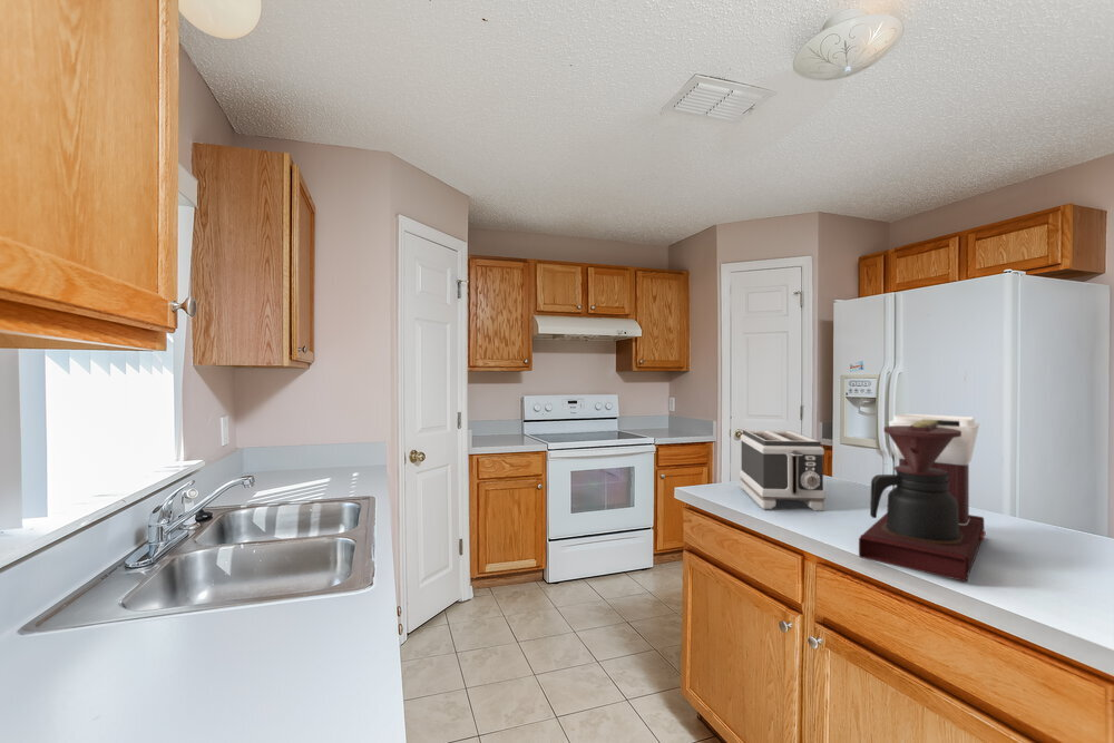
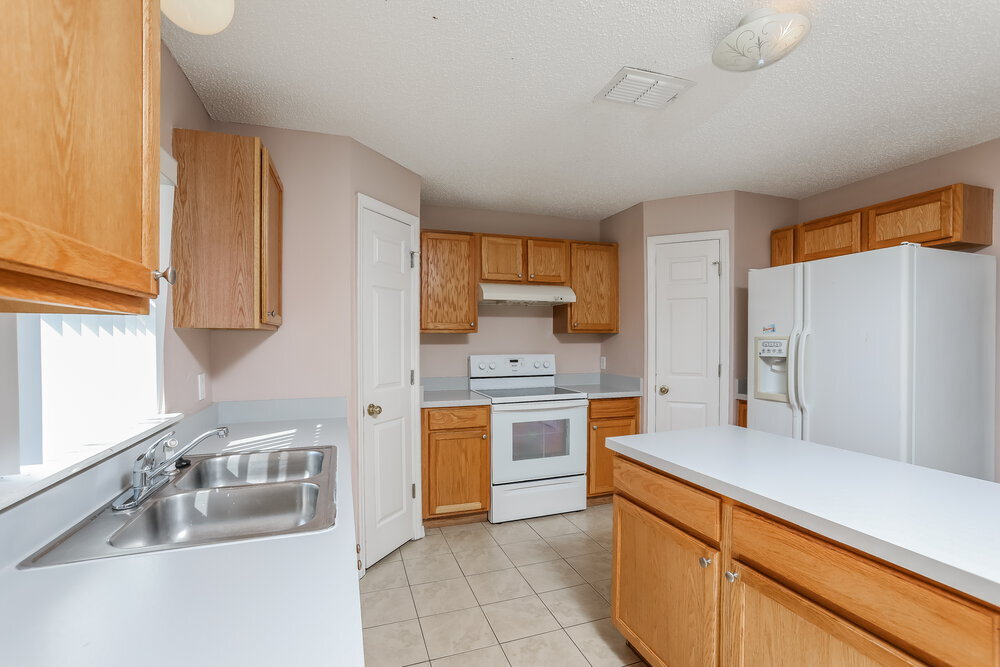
- coffee maker [858,412,987,583]
- toaster [739,429,827,512]
